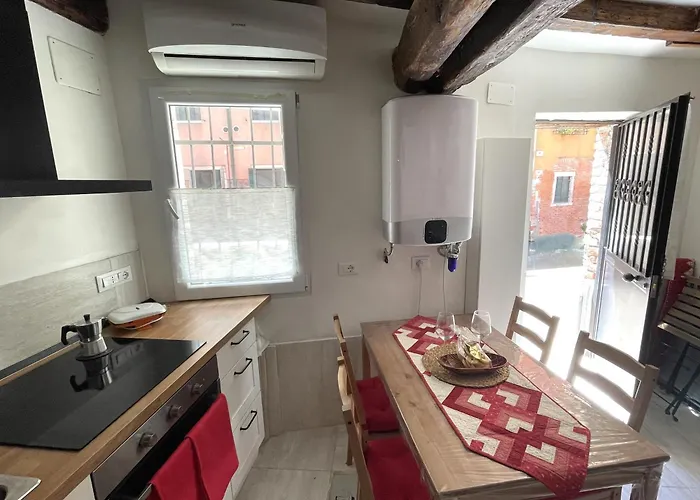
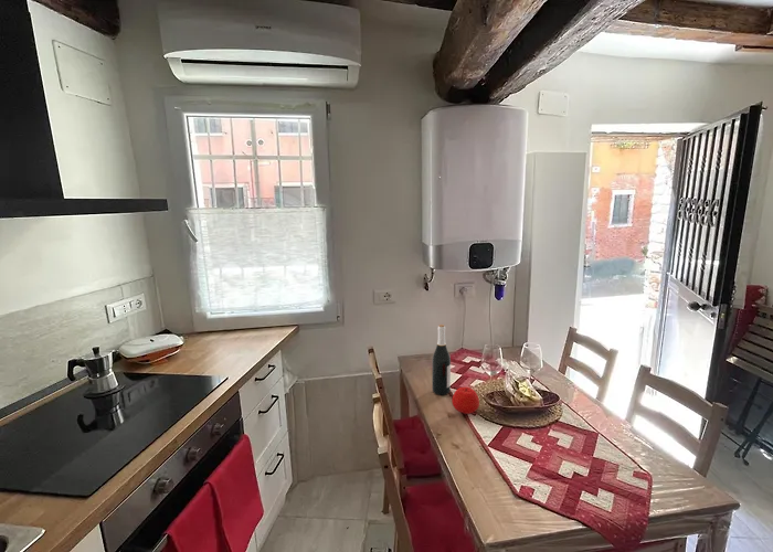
+ wine bottle [431,323,452,396]
+ apple [451,386,480,415]
